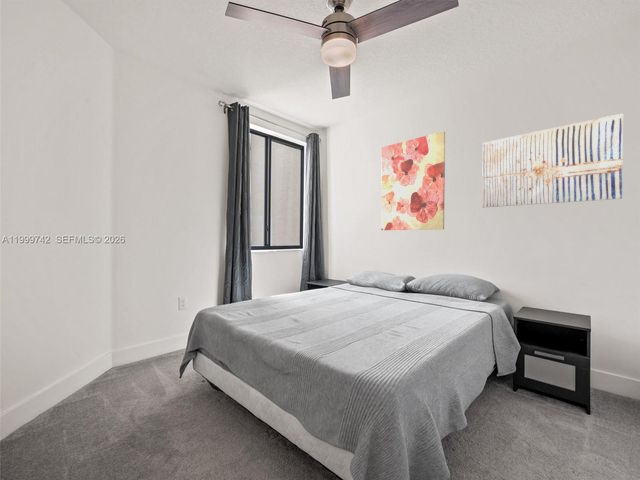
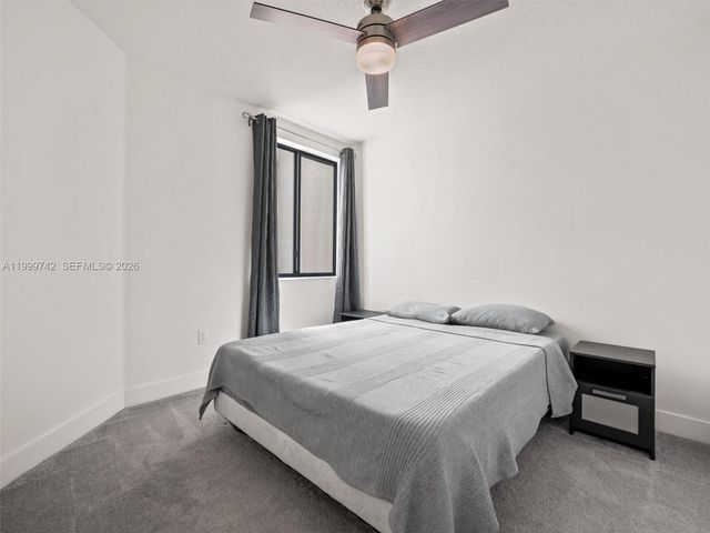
- wall art [481,112,624,208]
- wall art [380,130,446,231]
